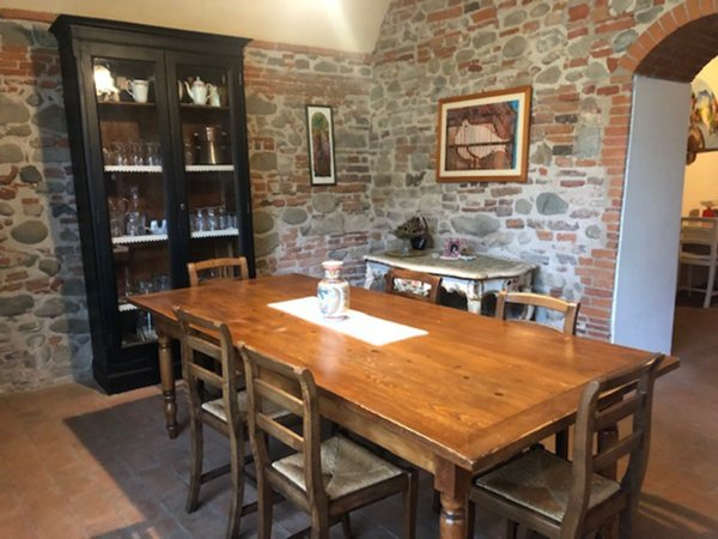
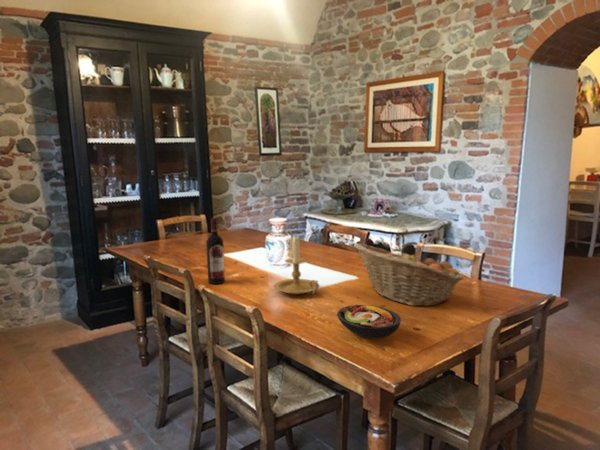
+ wine bottle [205,217,226,285]
+ fruit basket [354,243,465,307]
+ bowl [336,304,402,339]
+ candle holder [272,234,320,295]
